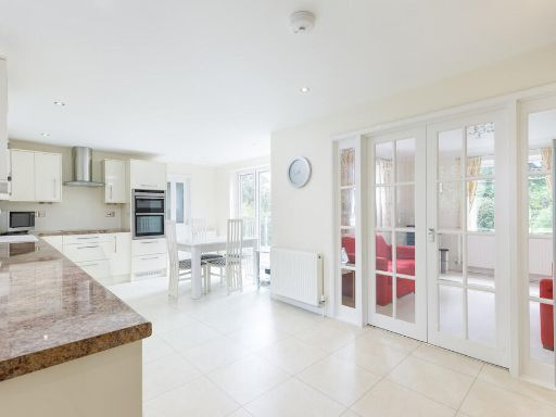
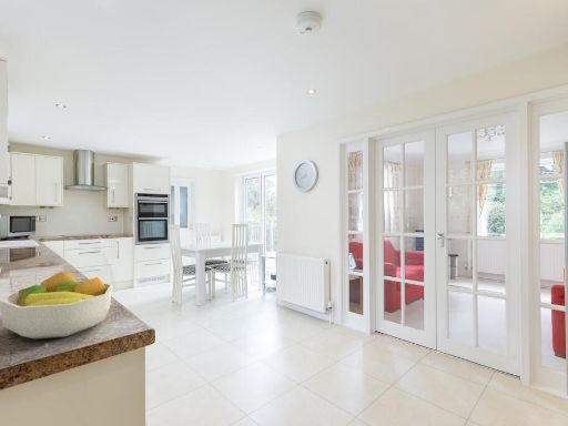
+ fruit bowl [0,271,113,341]
